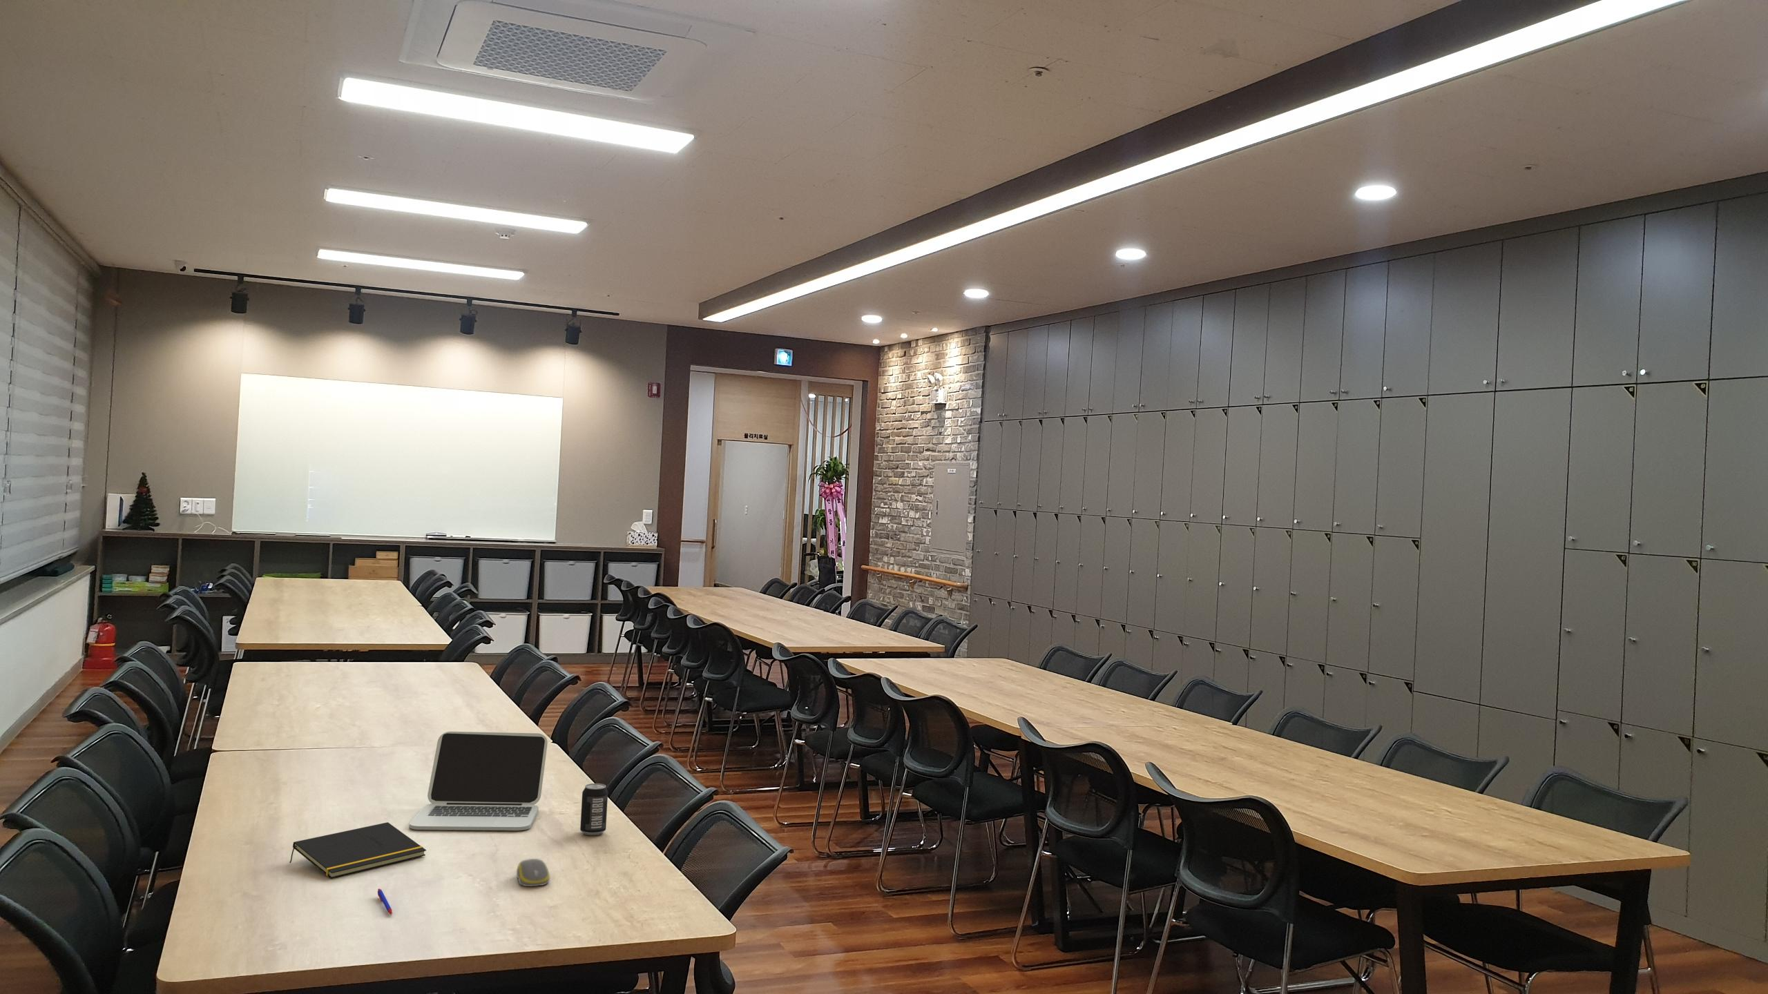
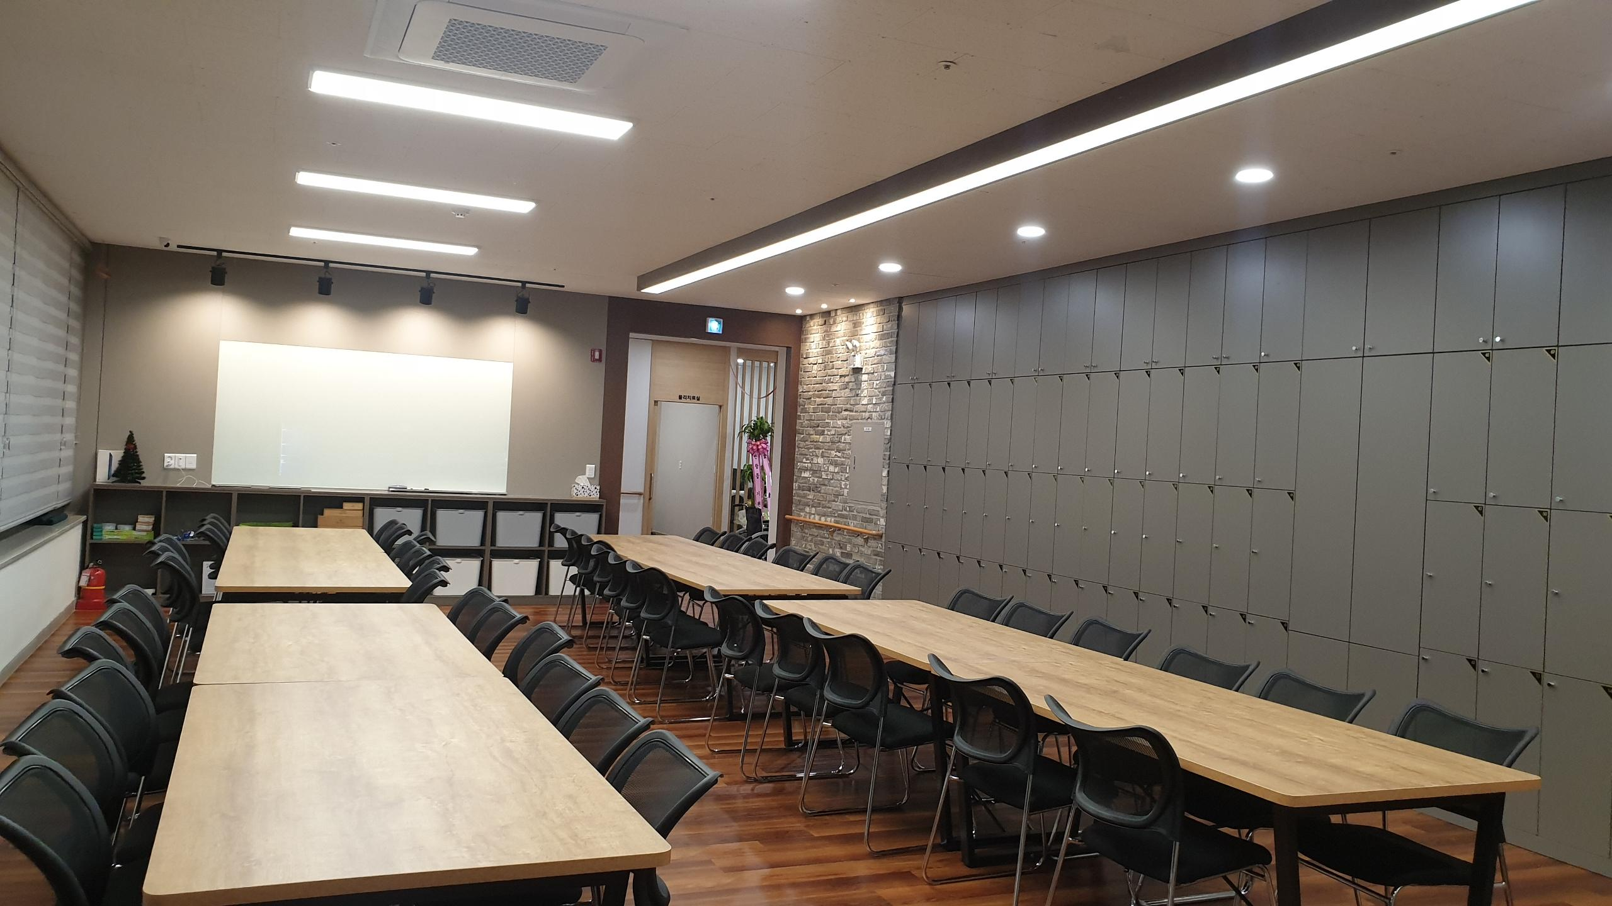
- notepad [289,822,426,879]
- computer mouse [516,858,550,887]
- laptop [409,731,549,831]
- pen [378,887,393,915]
- beverage can [579,783,608,836]
